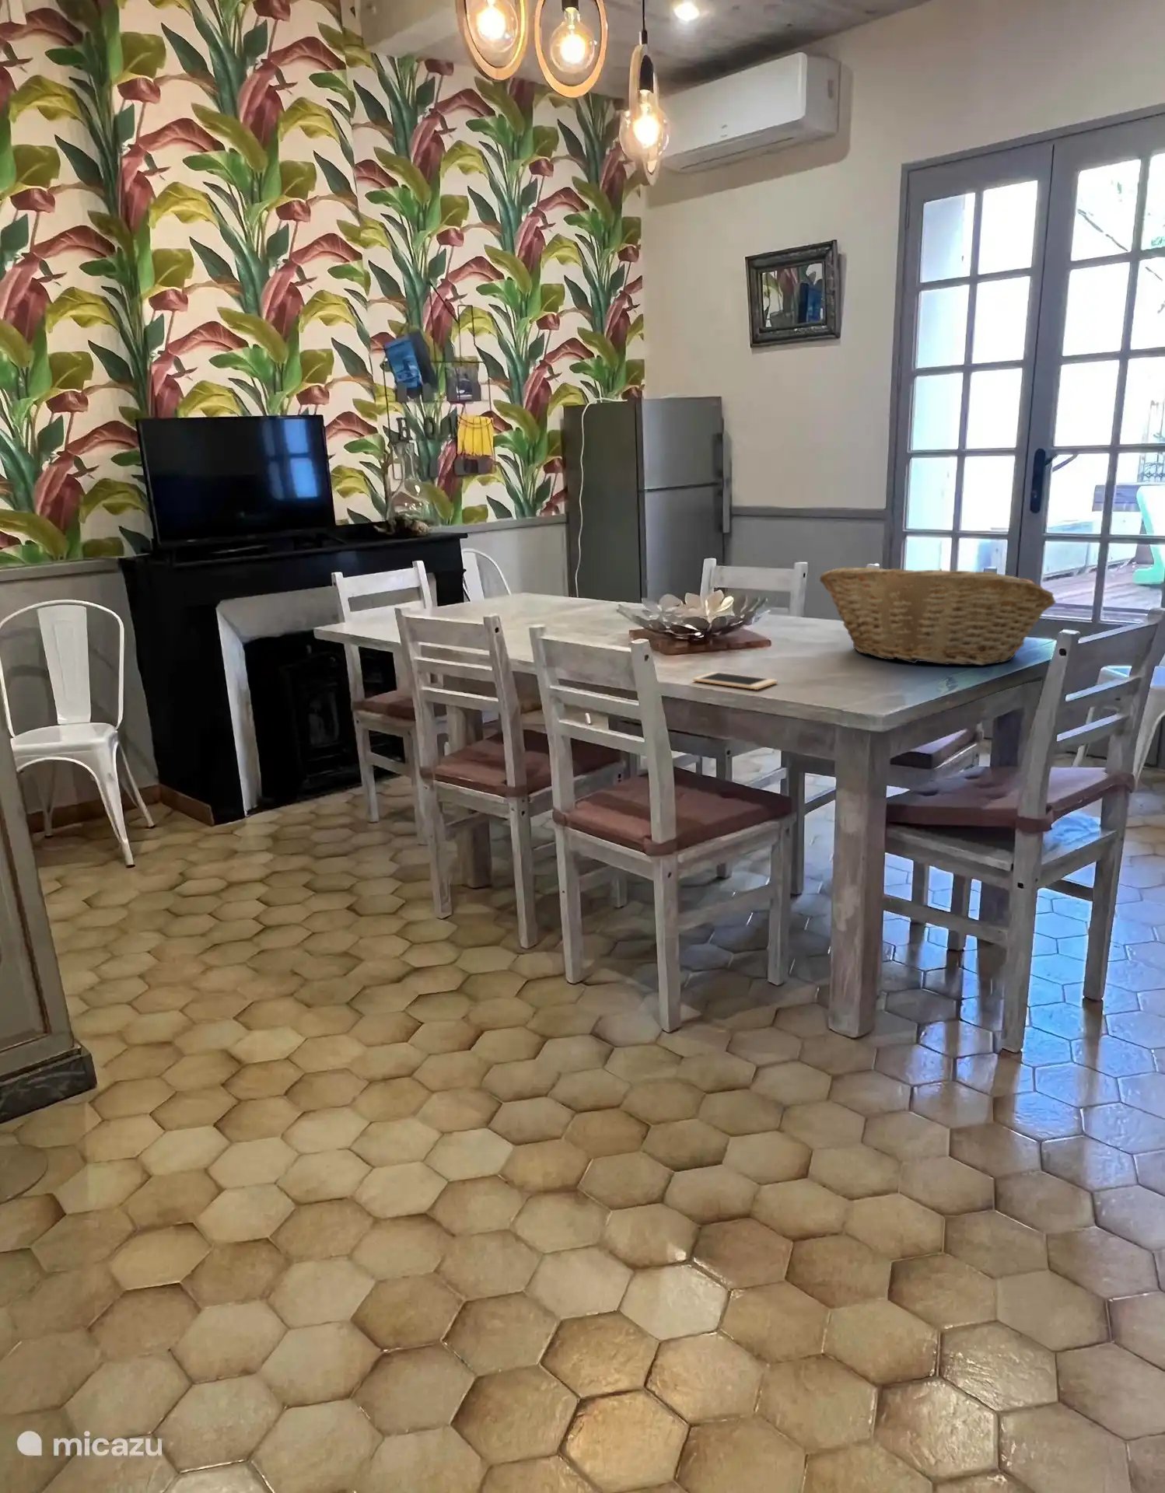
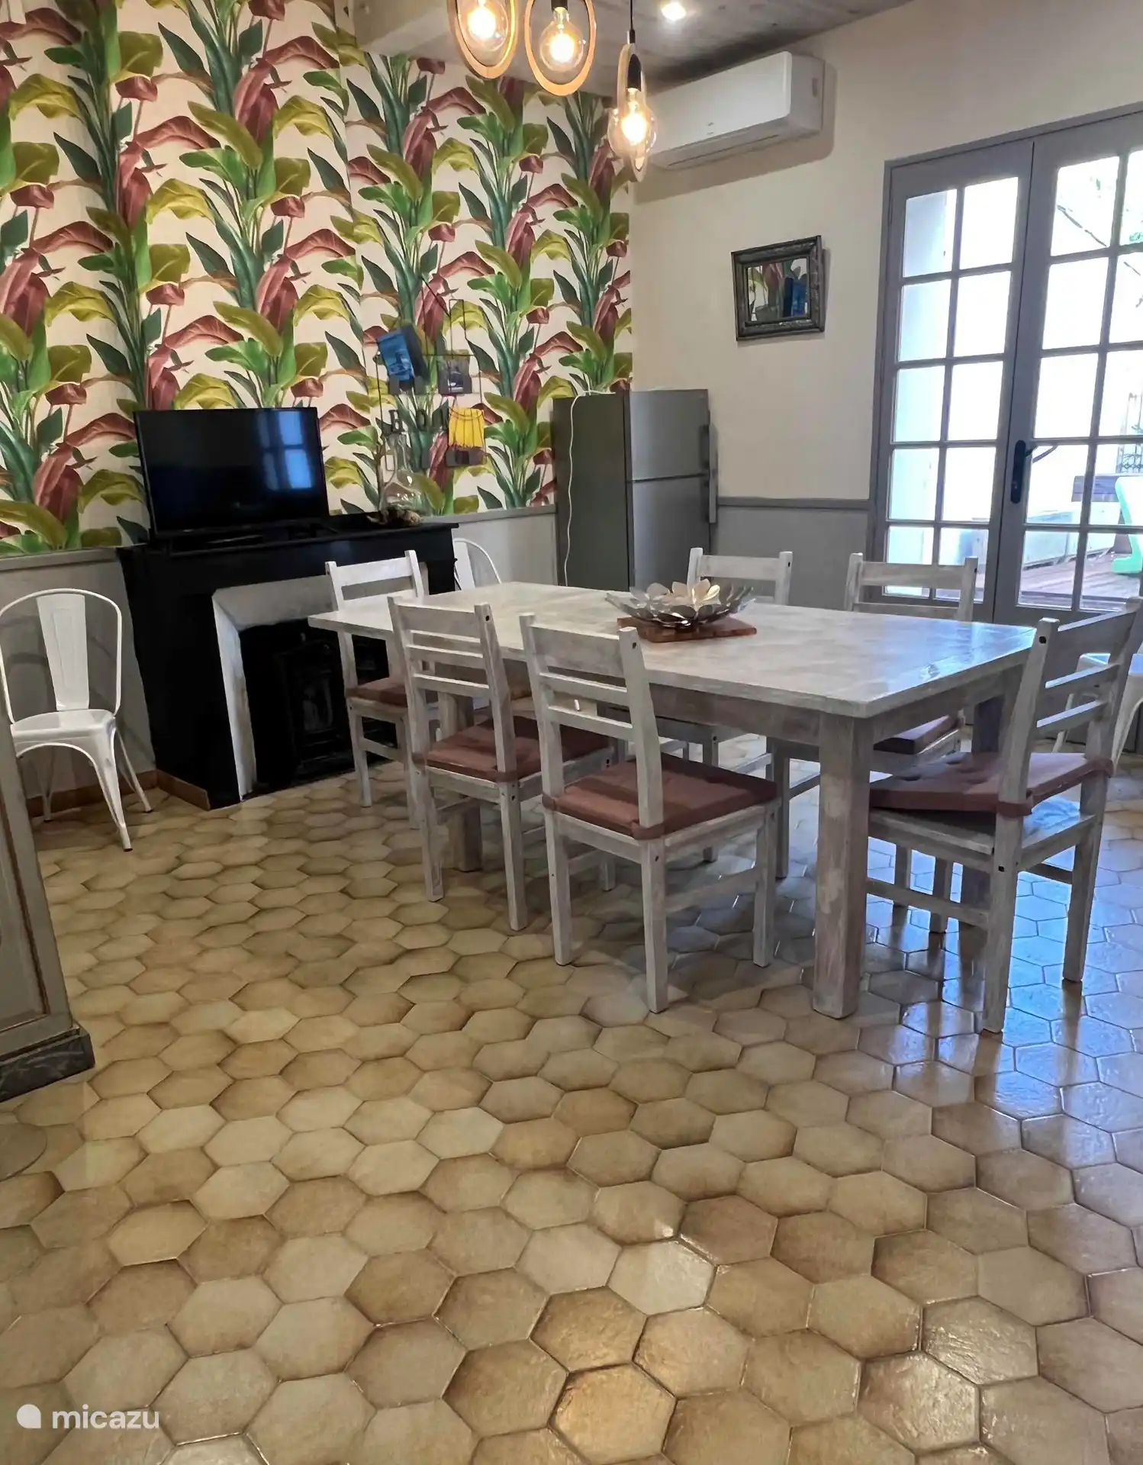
- cell phone [692,671,778,691]
- fruit basket [820,566,1057,665]
